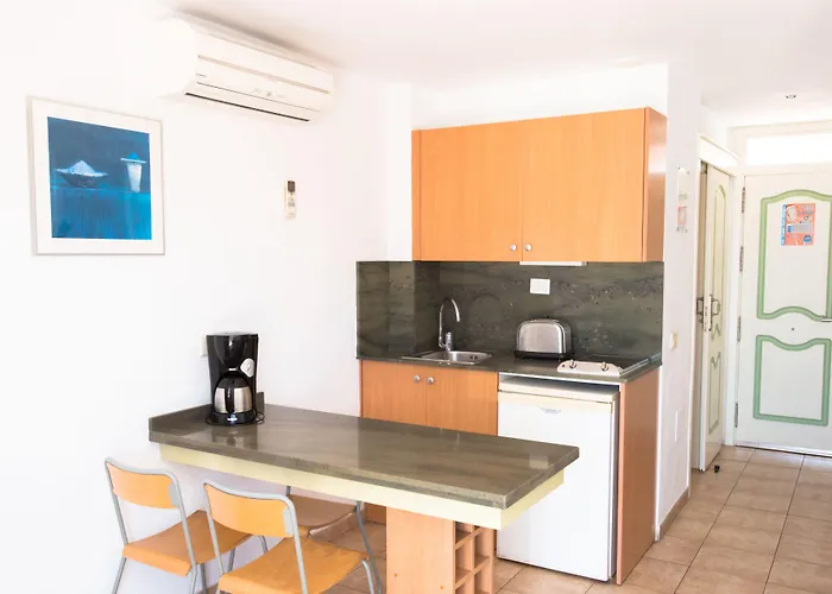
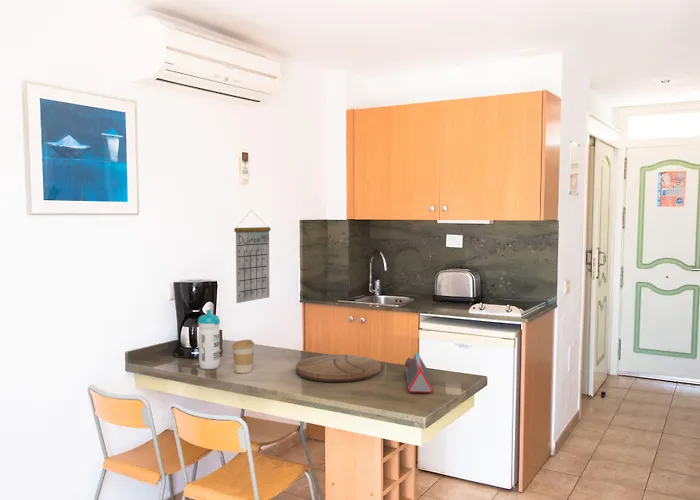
+ water bottle [197,309,221,370]
+ coffee cup [231,339,255,374]
+ cutting board [295,354,382,383]
+ calendar [233,209,272,304]
+ speaker [404,352,434,394]
